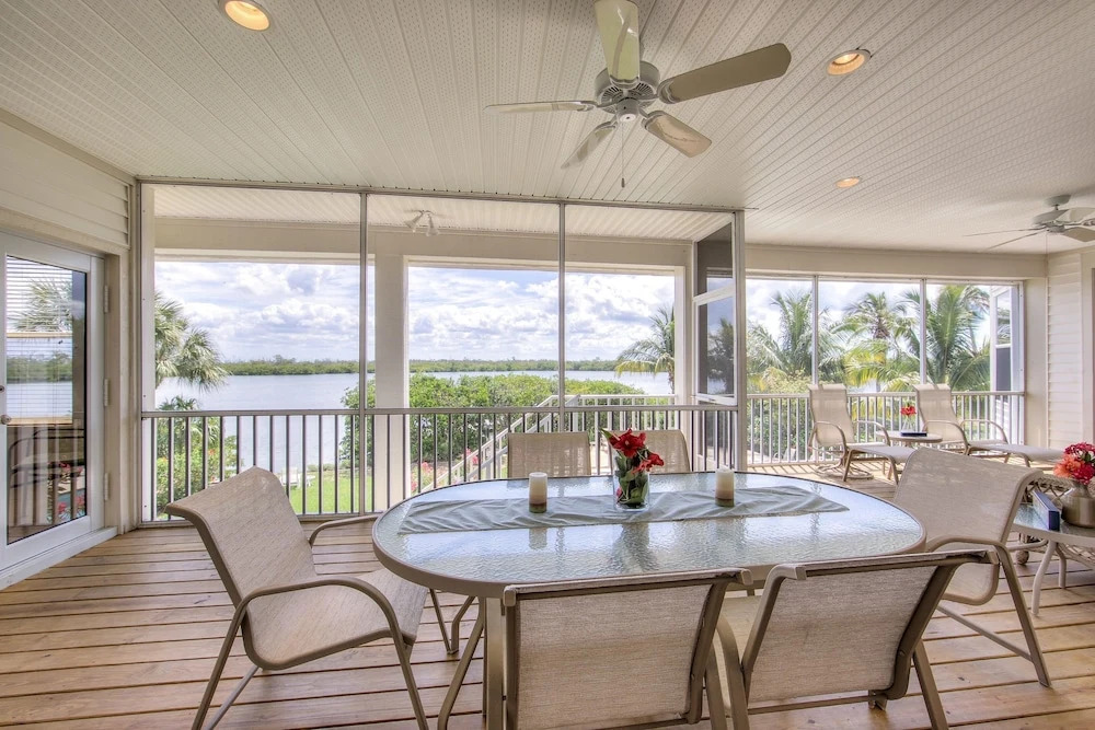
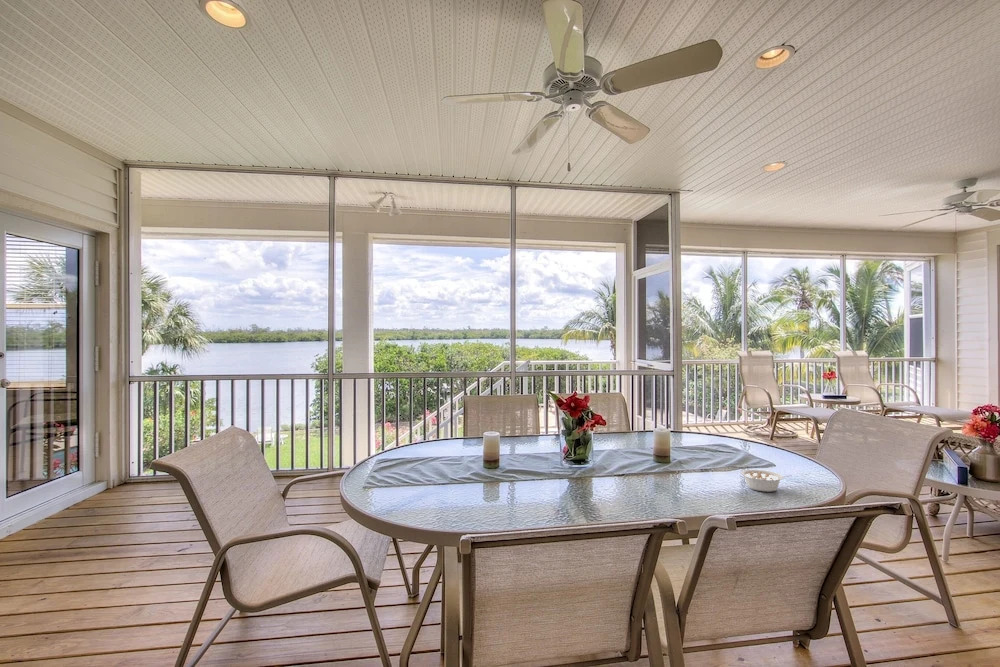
+ legume [740,469,794,493]
